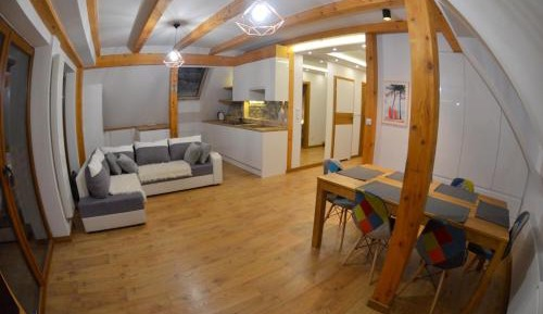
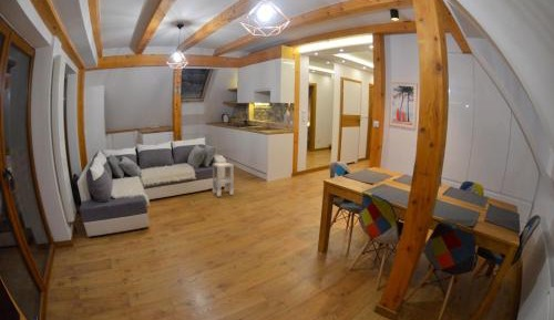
+ side table [212,162,235,197]
